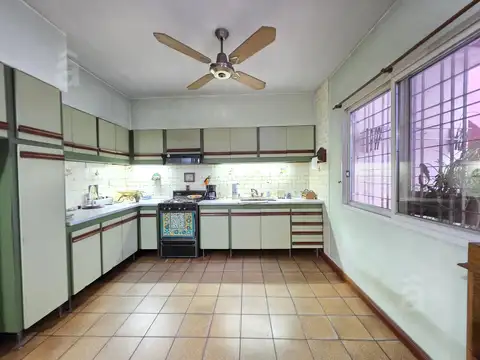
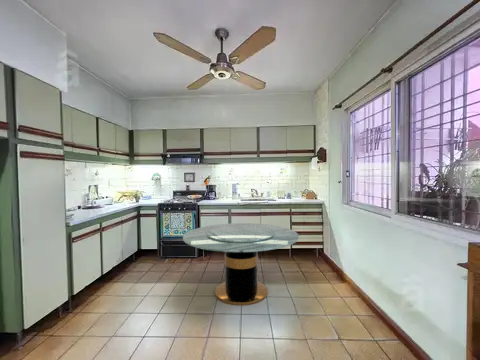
+ dining table [182,222,300,306]
